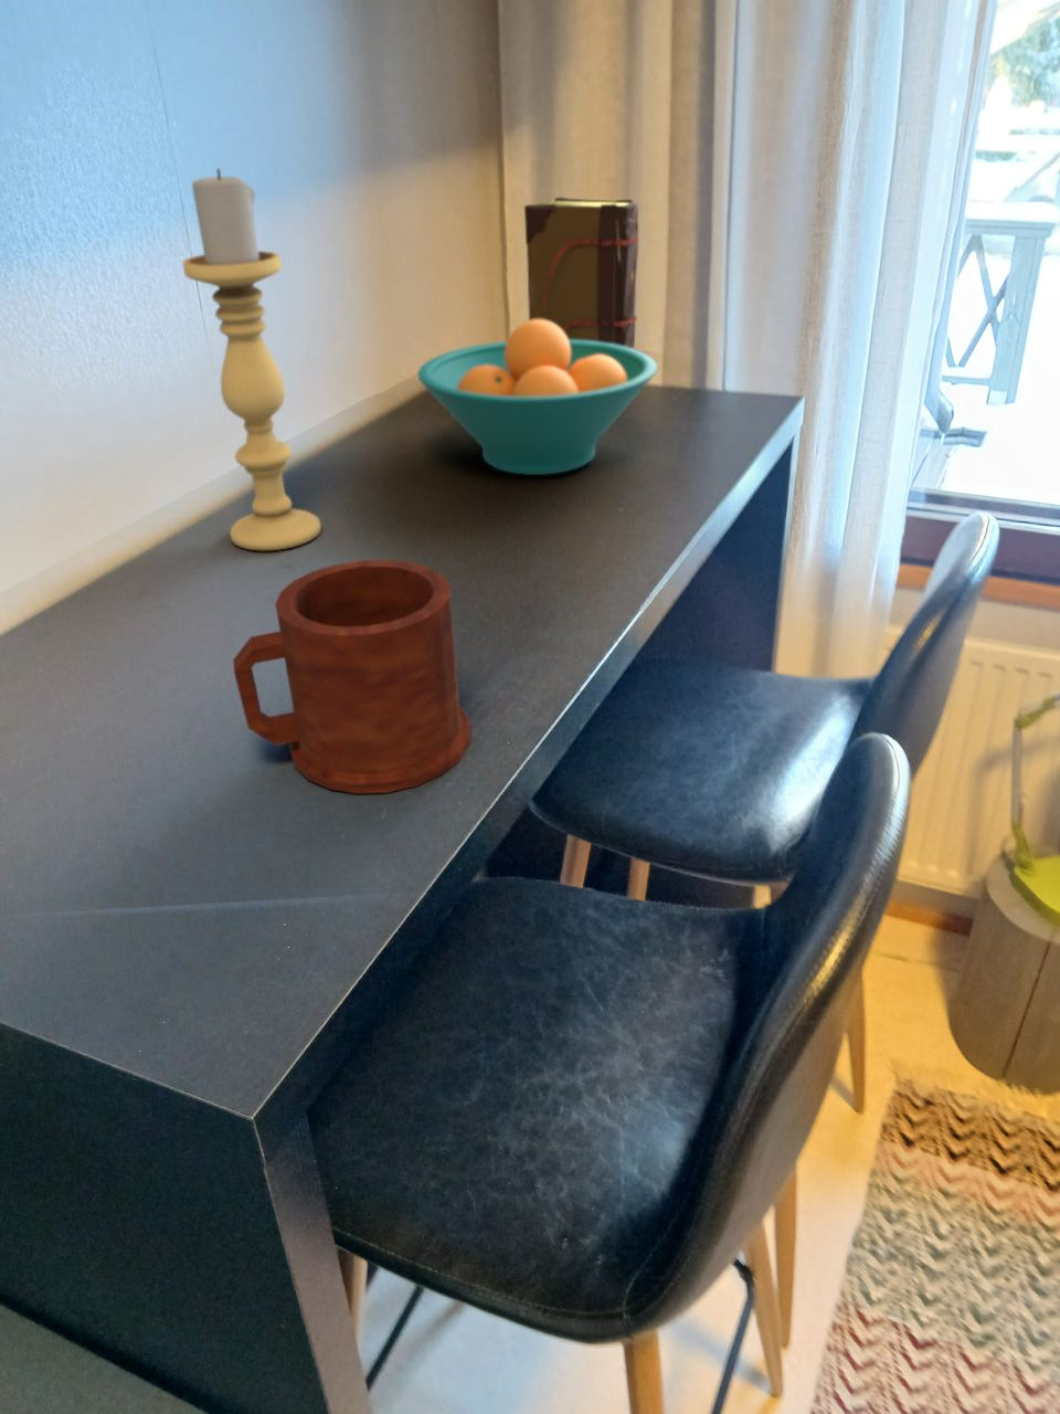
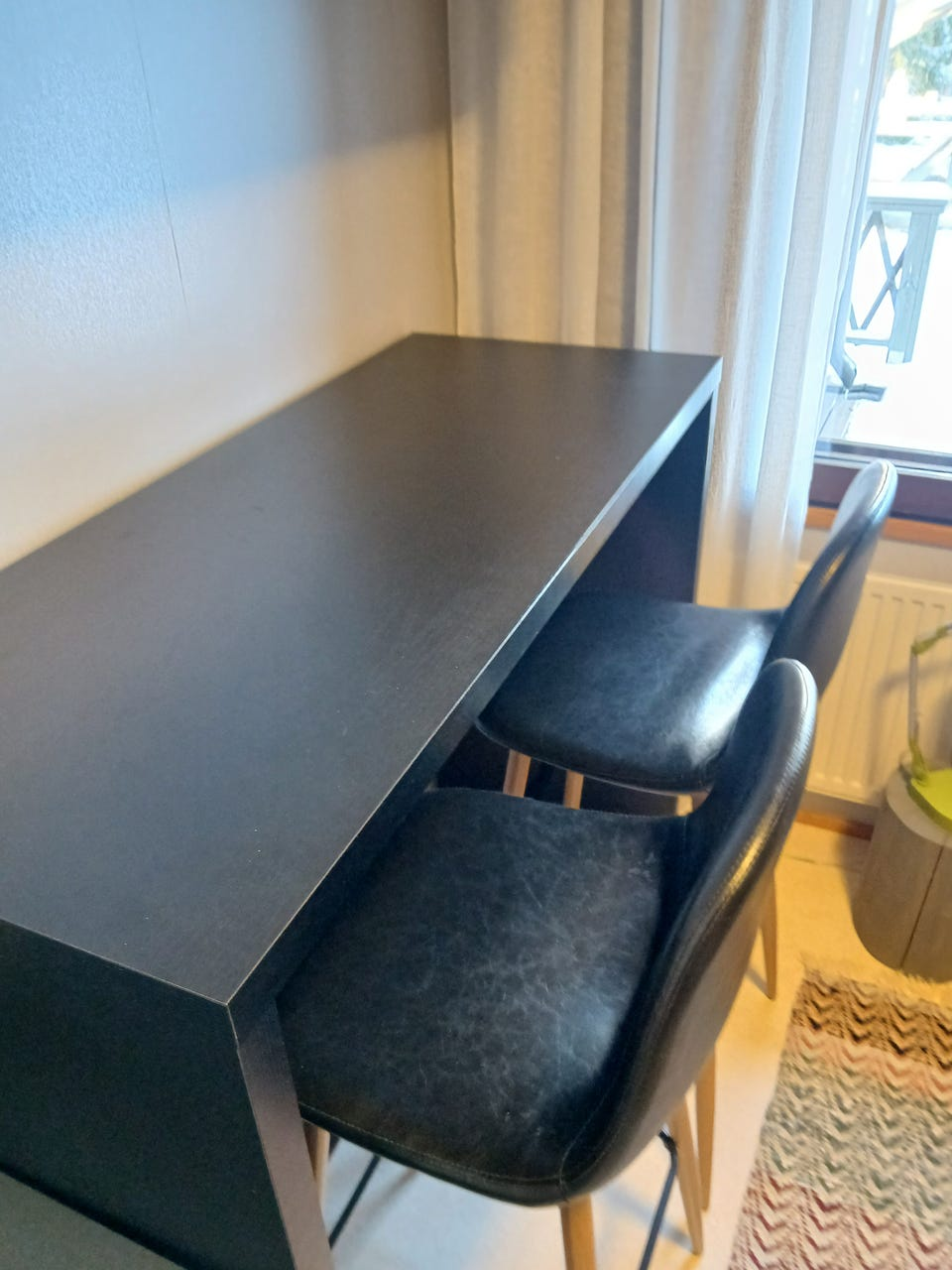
- fruit bowl [416,320,658,477]
- candle holder [181,168,323,551]
- mug [232,559,471,795]
- book [523,196,640,351]
